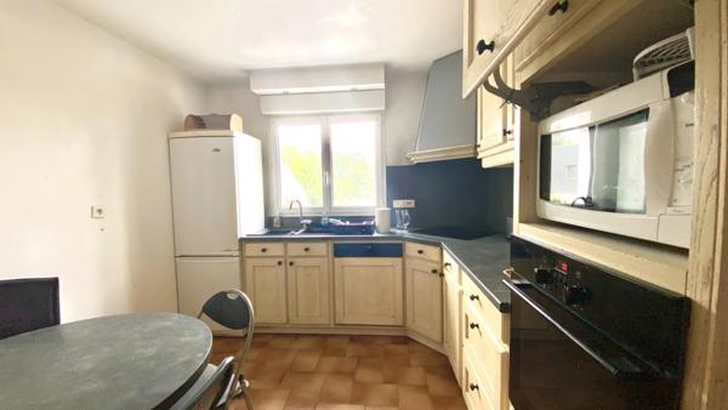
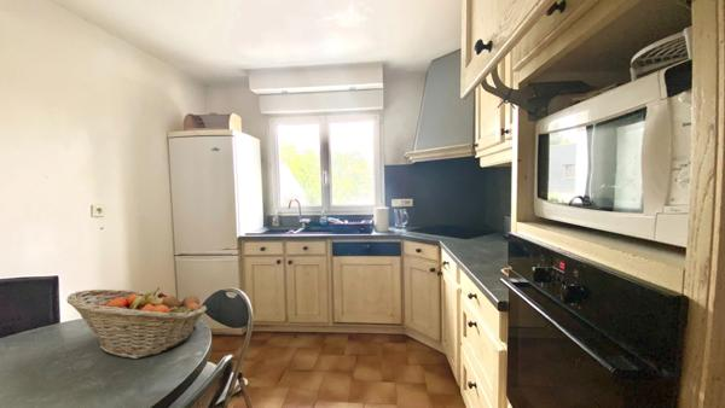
+ fruit basket [65,286,208,360]
